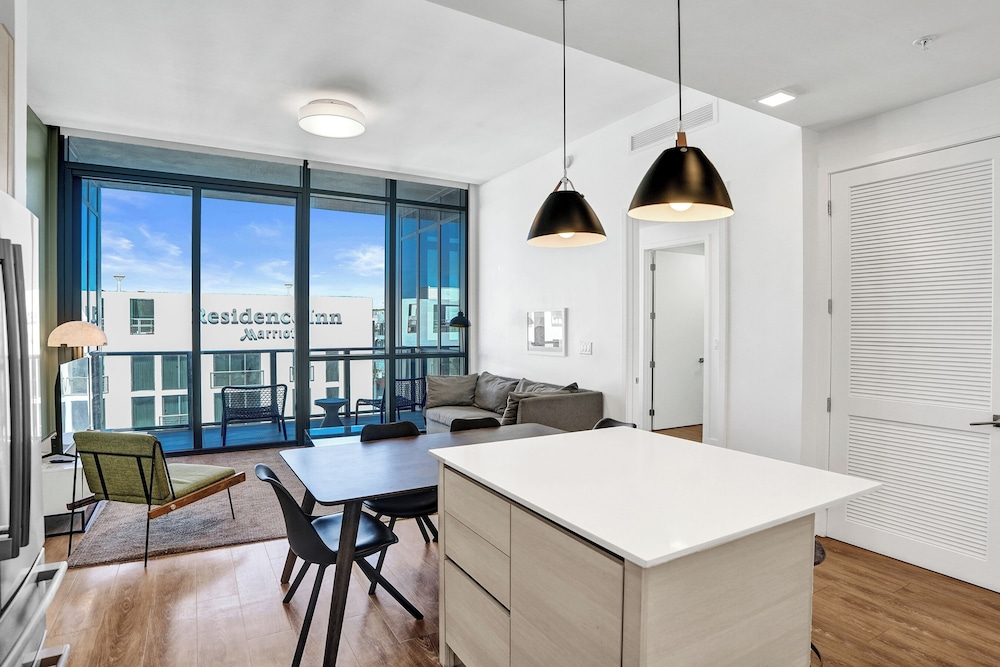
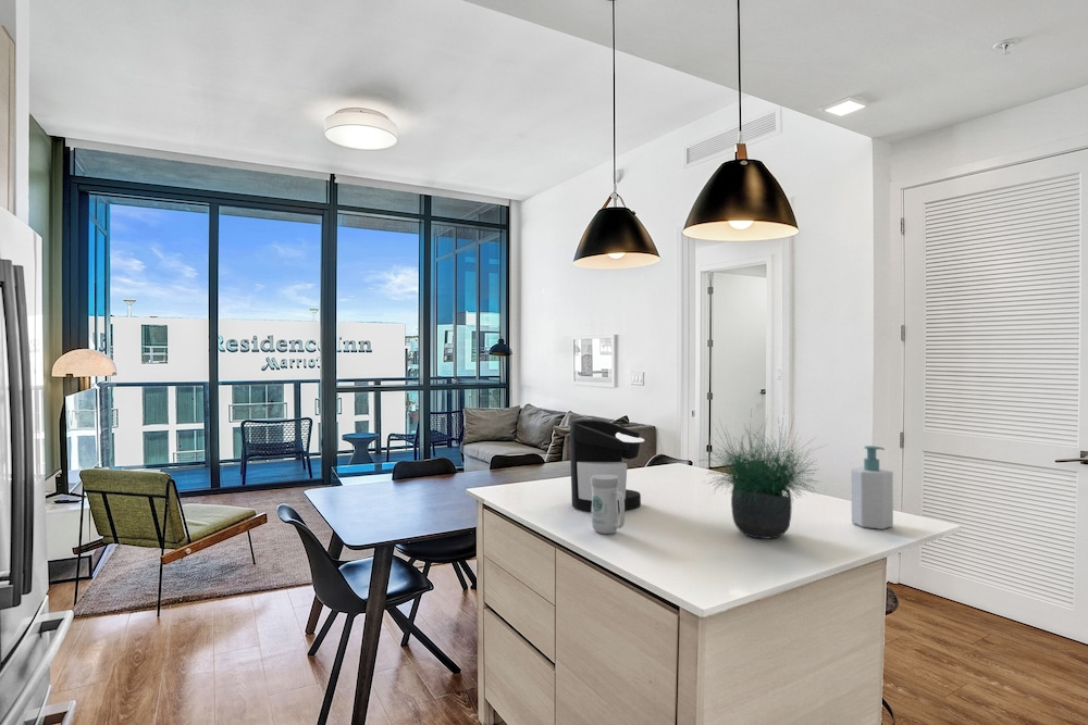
+ mug [591,475,626,535]
+ soap bottle [850,445,894,530]
+ potted plant [698,408,828,540]
+ coffee maker [569,417,645,513]
